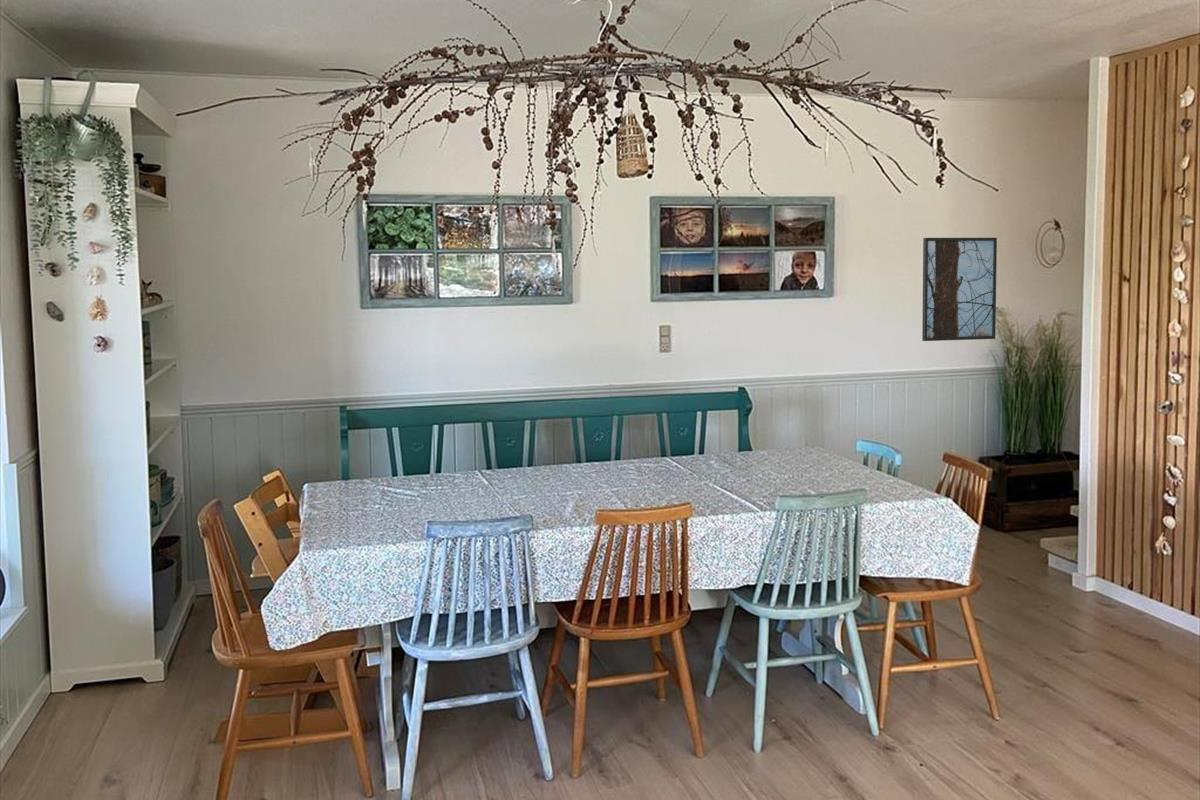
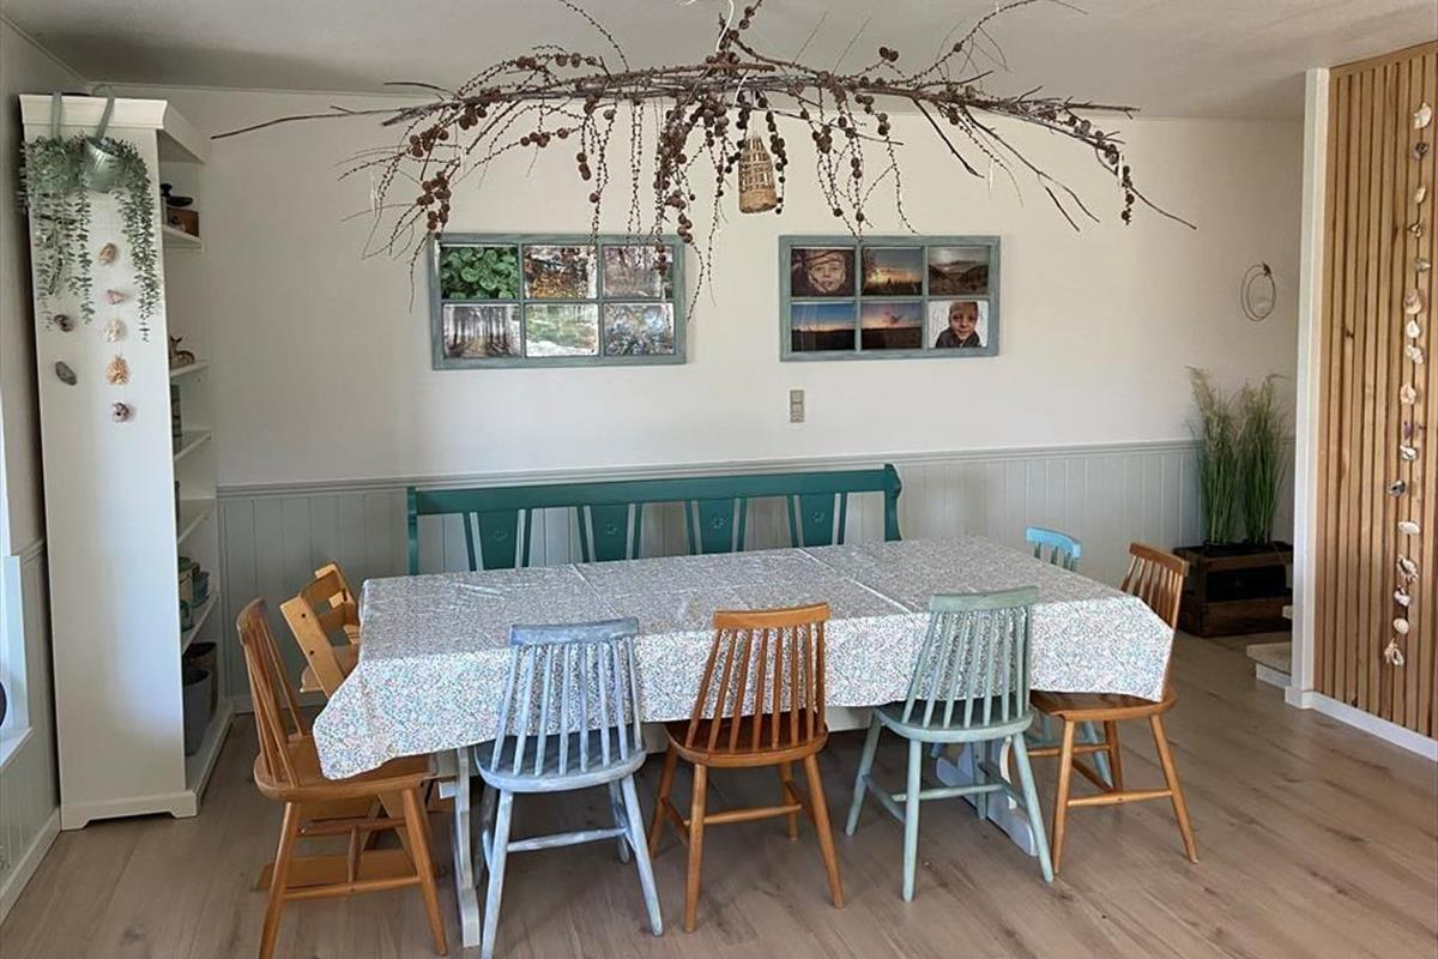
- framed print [921,237,998,342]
